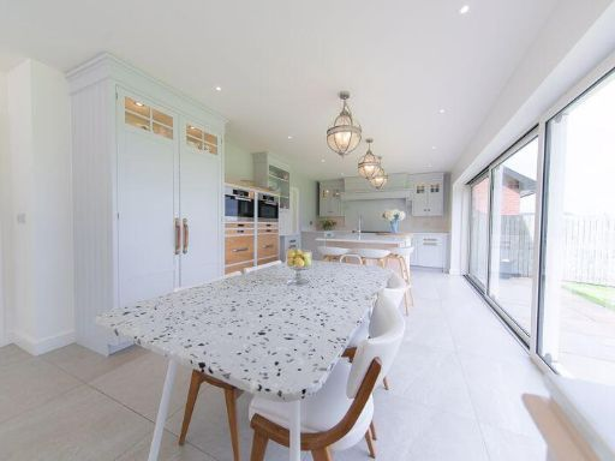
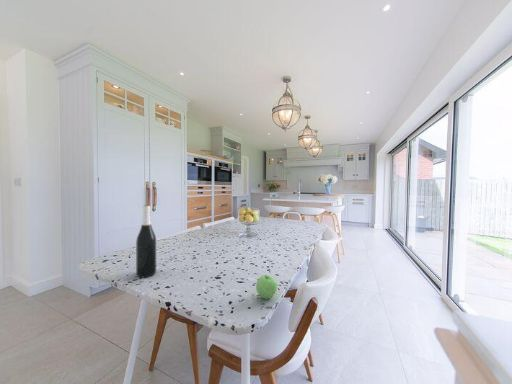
+ wine bottle [135,204,157,278]
+ apple [255,274,278,300]
